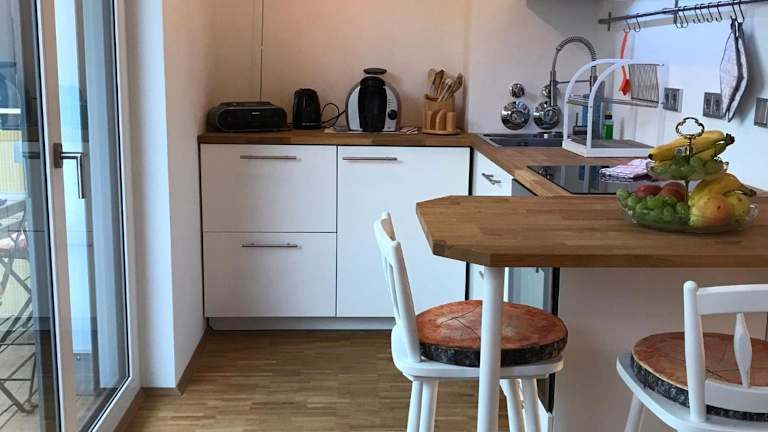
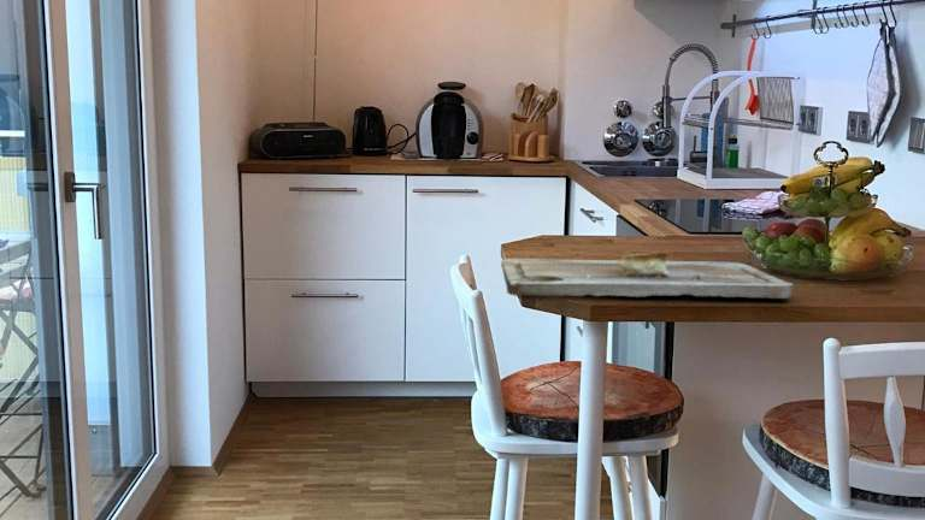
+ cutting board [500,250,795,300]
